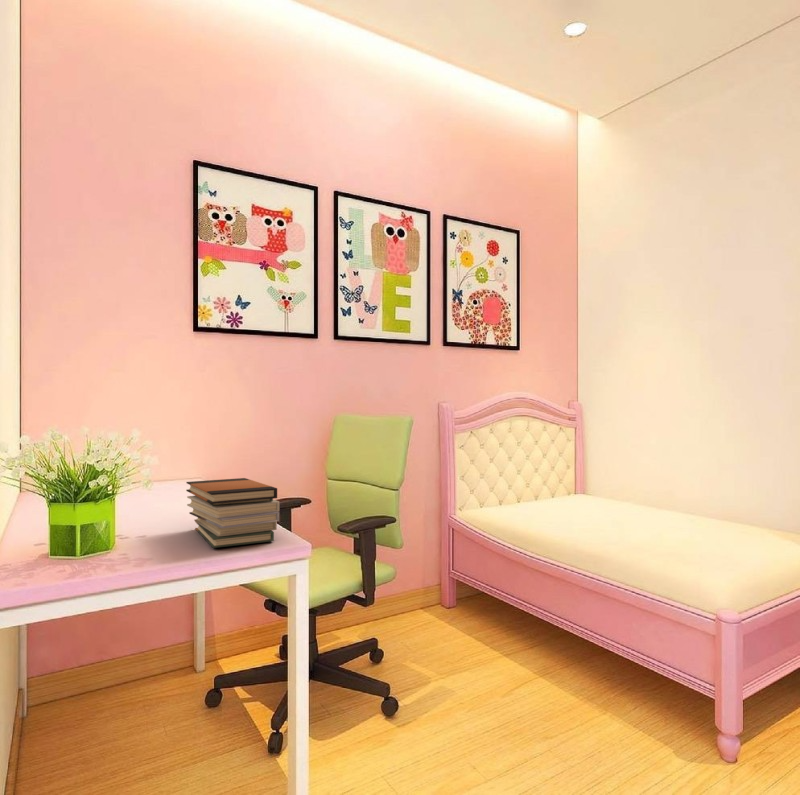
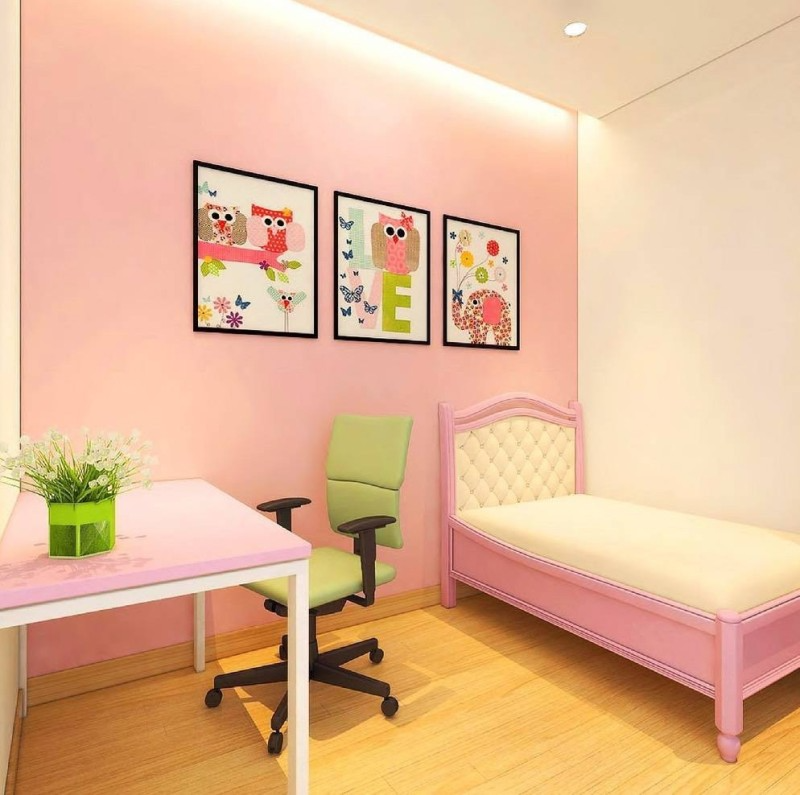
- book stack [185,477,280,549]
